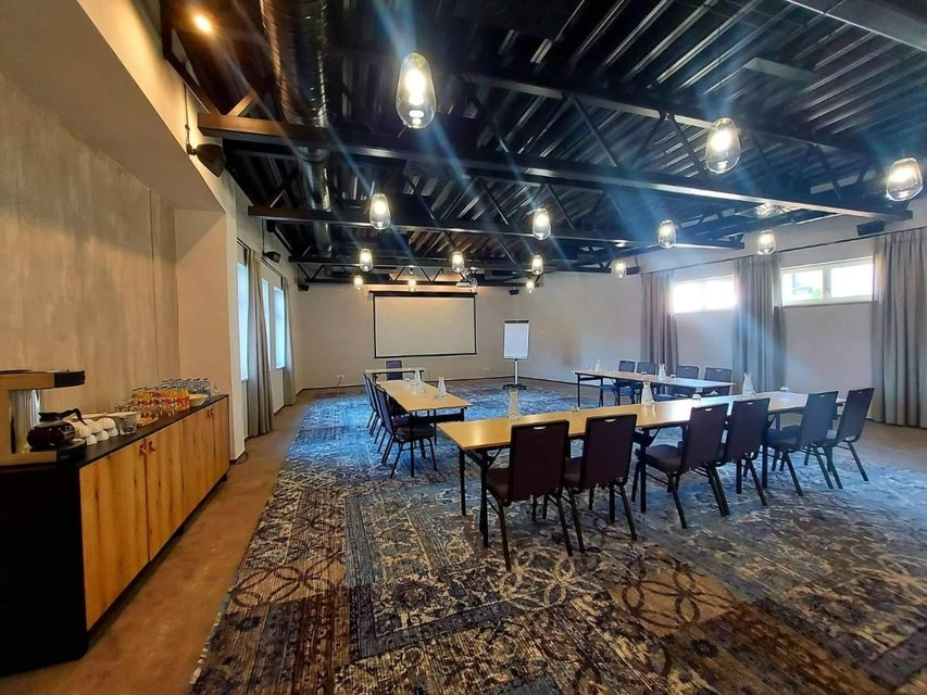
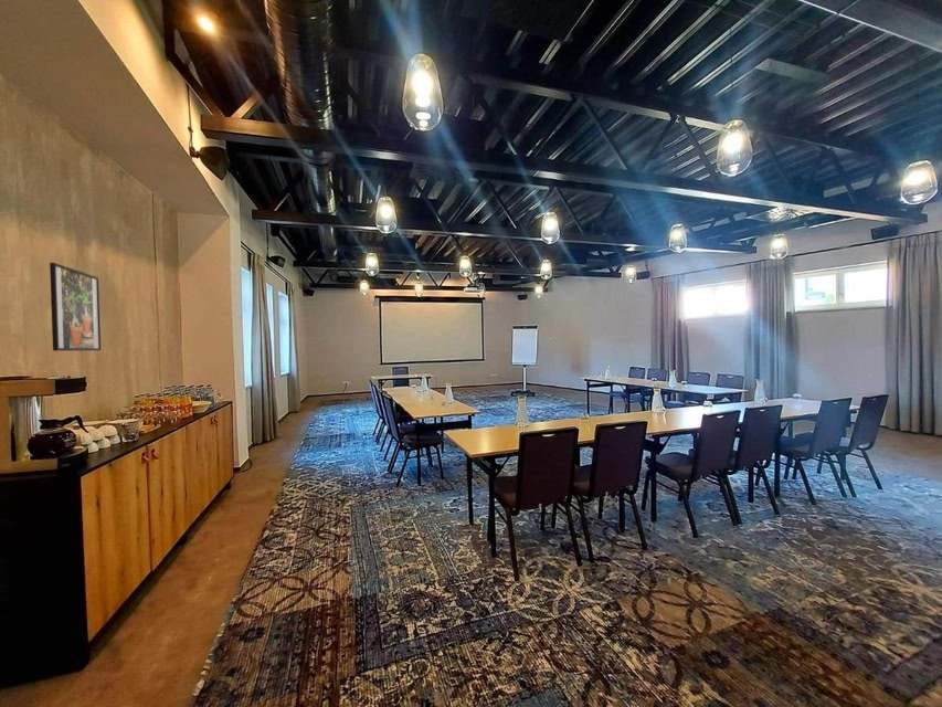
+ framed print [49,262,102,351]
